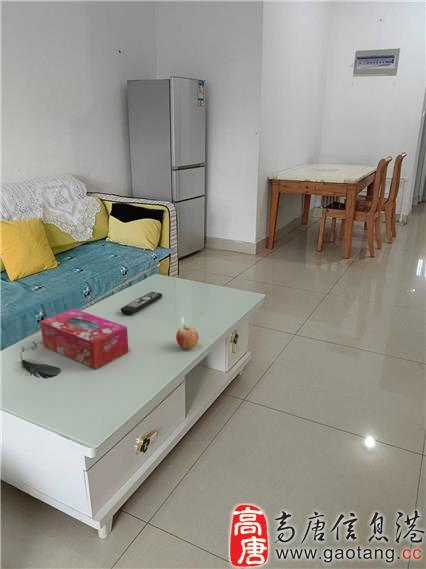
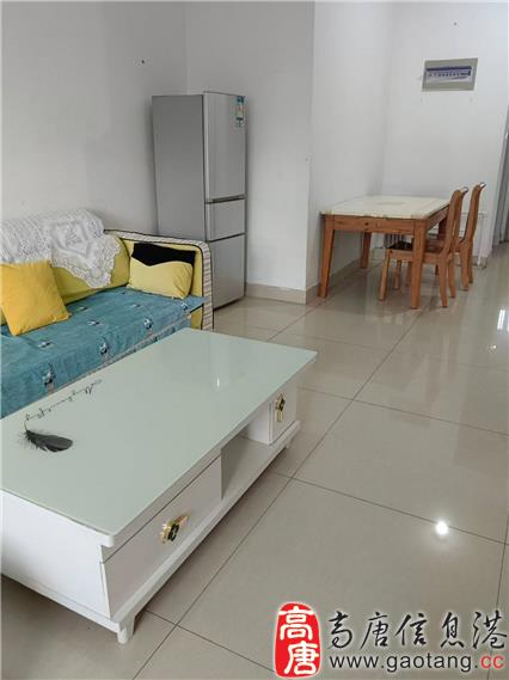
- tissue box [39,308,129,370]
- fruit [175,324,200,350]
- remote control [120,291,163,316]
